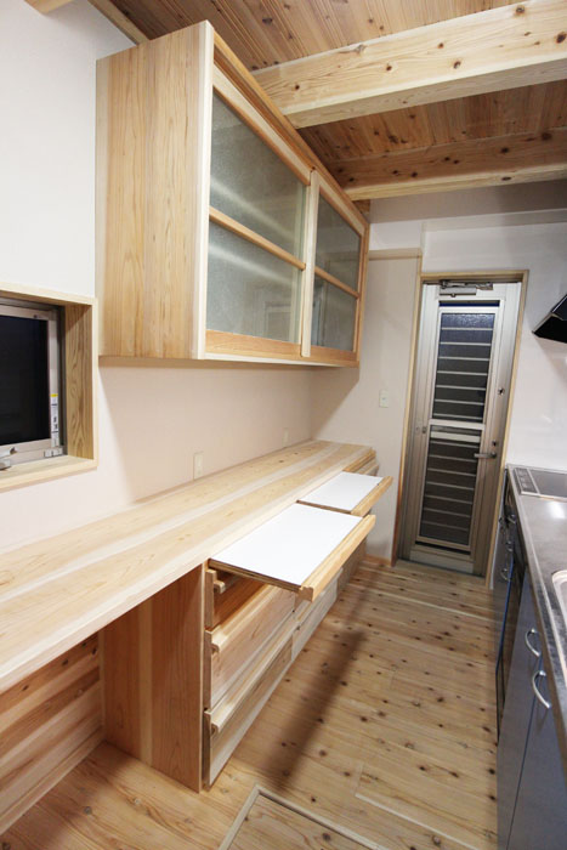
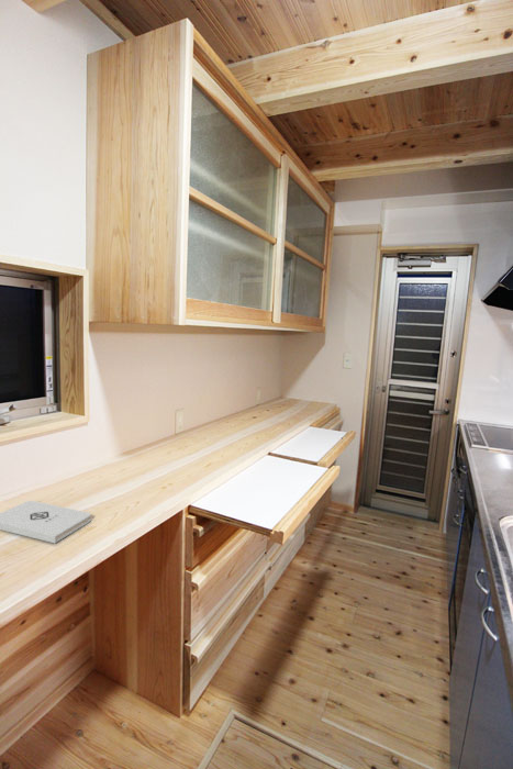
+ notepad [0,500,91,544]
